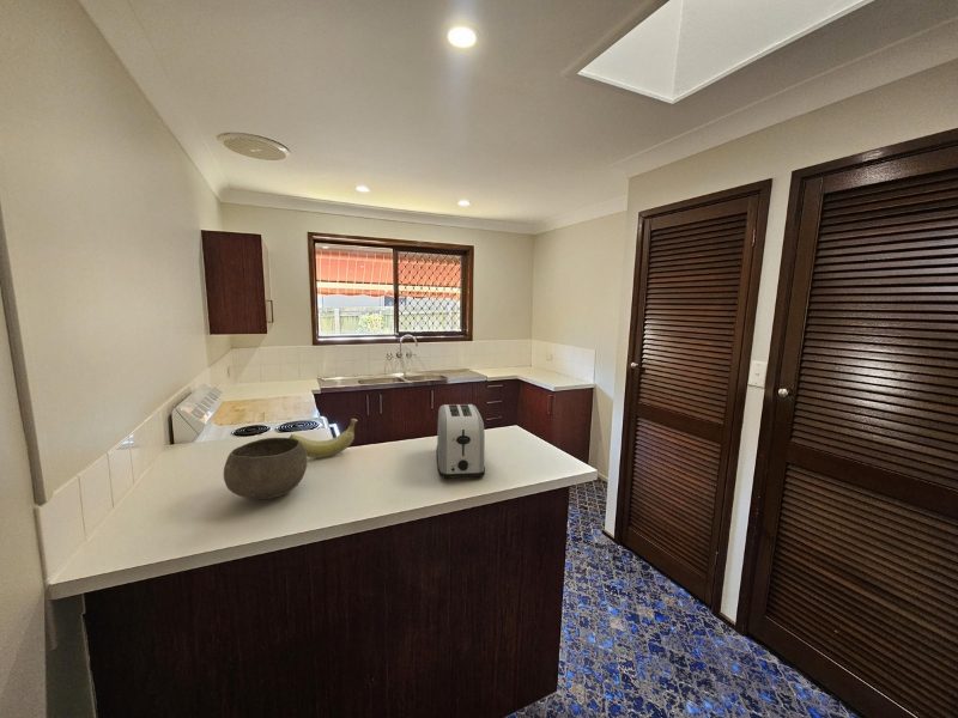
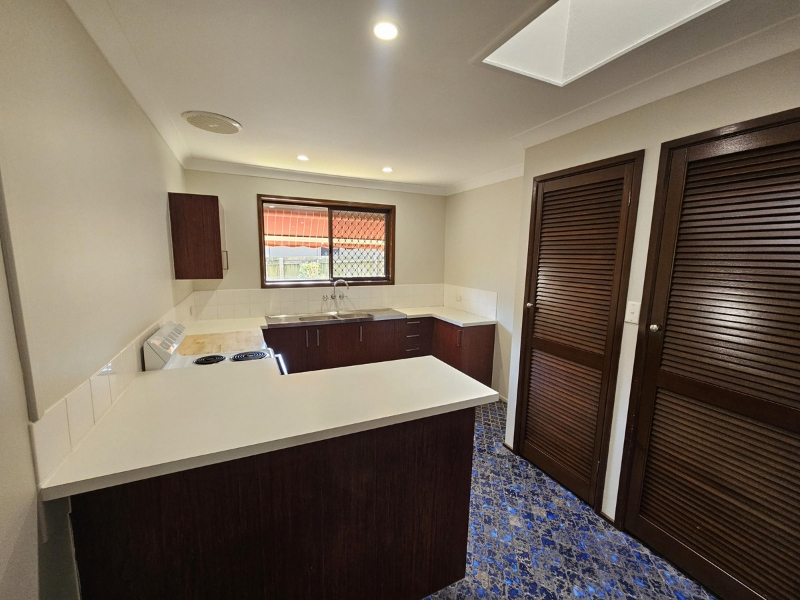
- banana [289,418,358,460]
- bowl [223,437,308,500]
- toaster [436,403,486,480]
